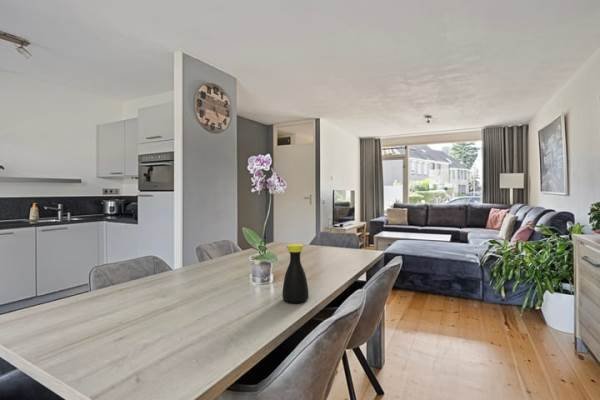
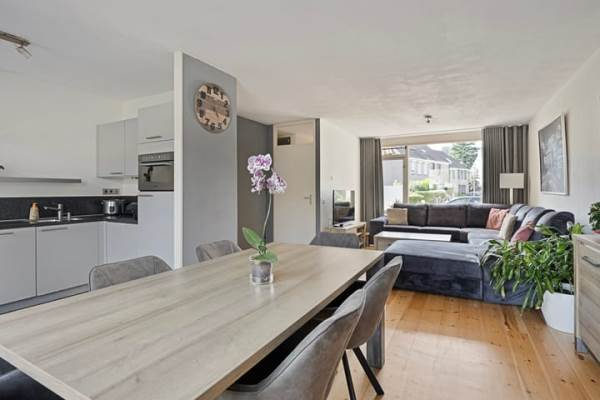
- bottle [281,243,309,304]
